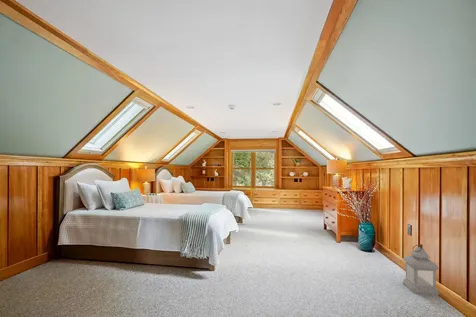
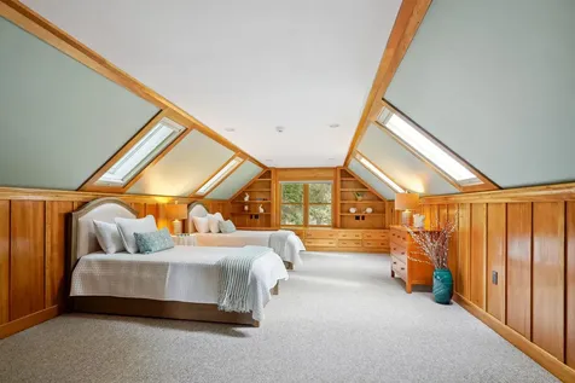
- lantern [402,243,441,296]
